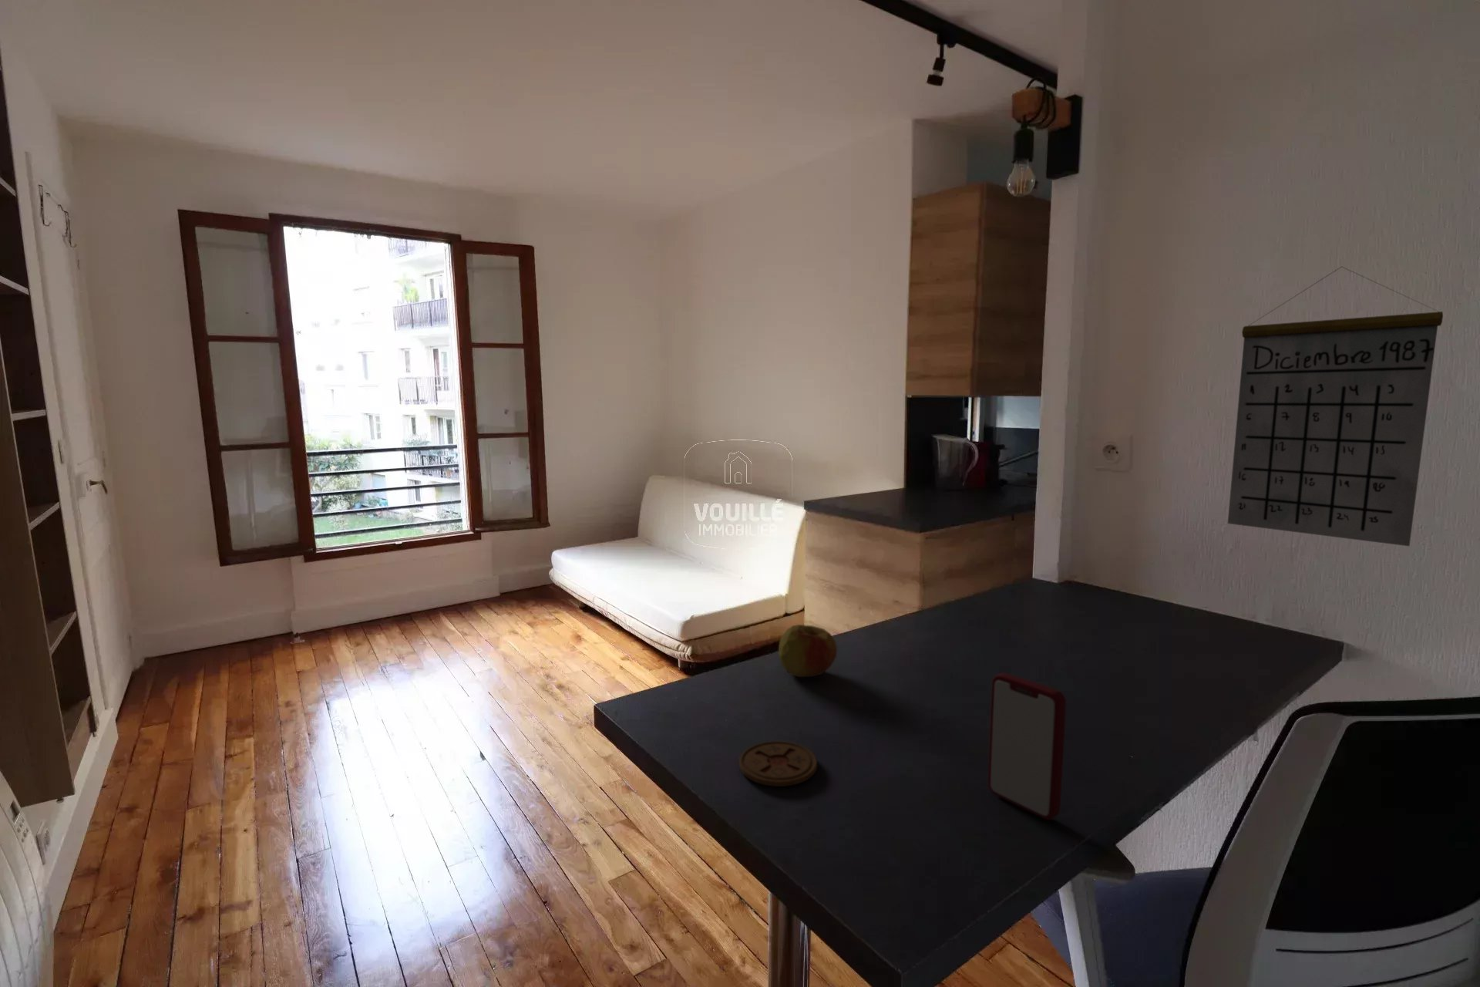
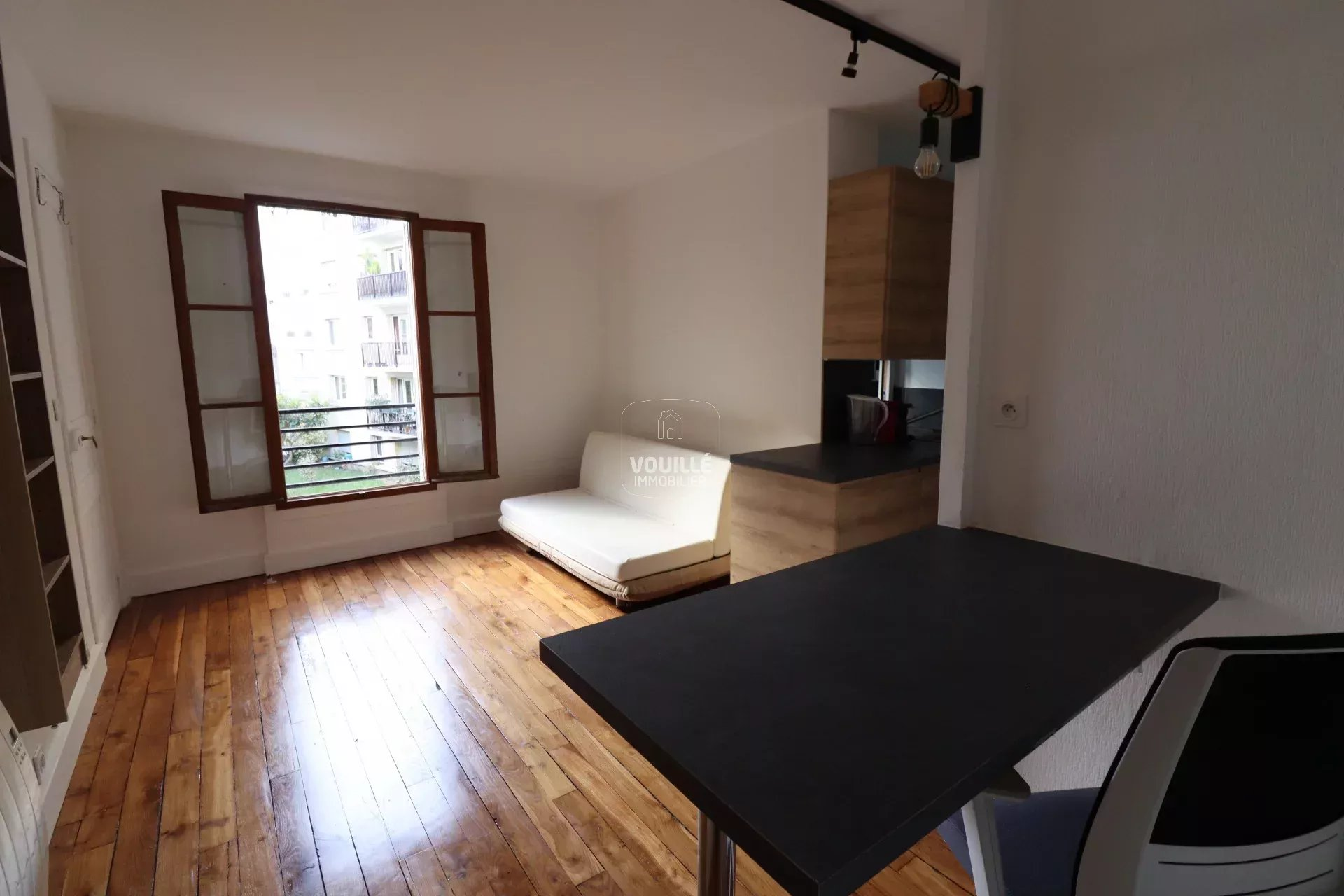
- calendar [1227,265,1444,546]
- coaster [739,740,818,788]
- apple [777,623,838,677]
- smartphone [988,672,1067,821]
